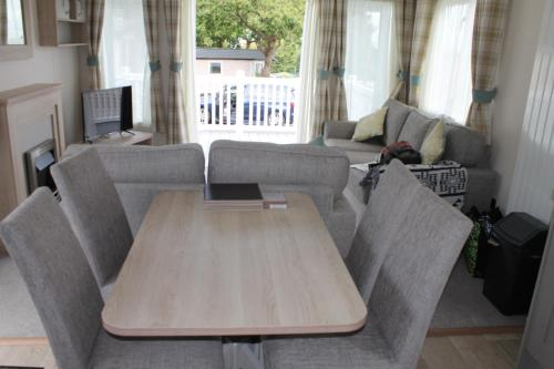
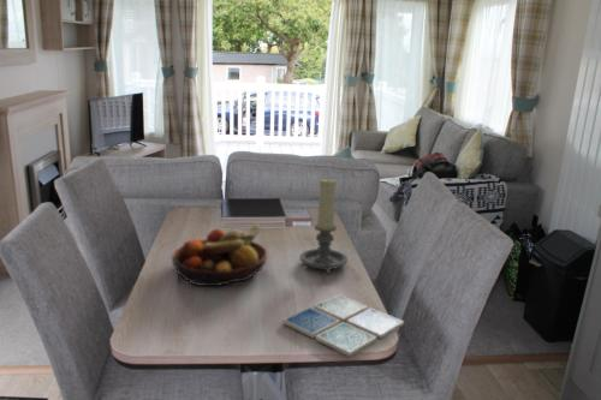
+ fruit bowl [171,223,268,287]
+ drink coaster [281,293,405,358]
+ candle holder [299,177,349,276]
